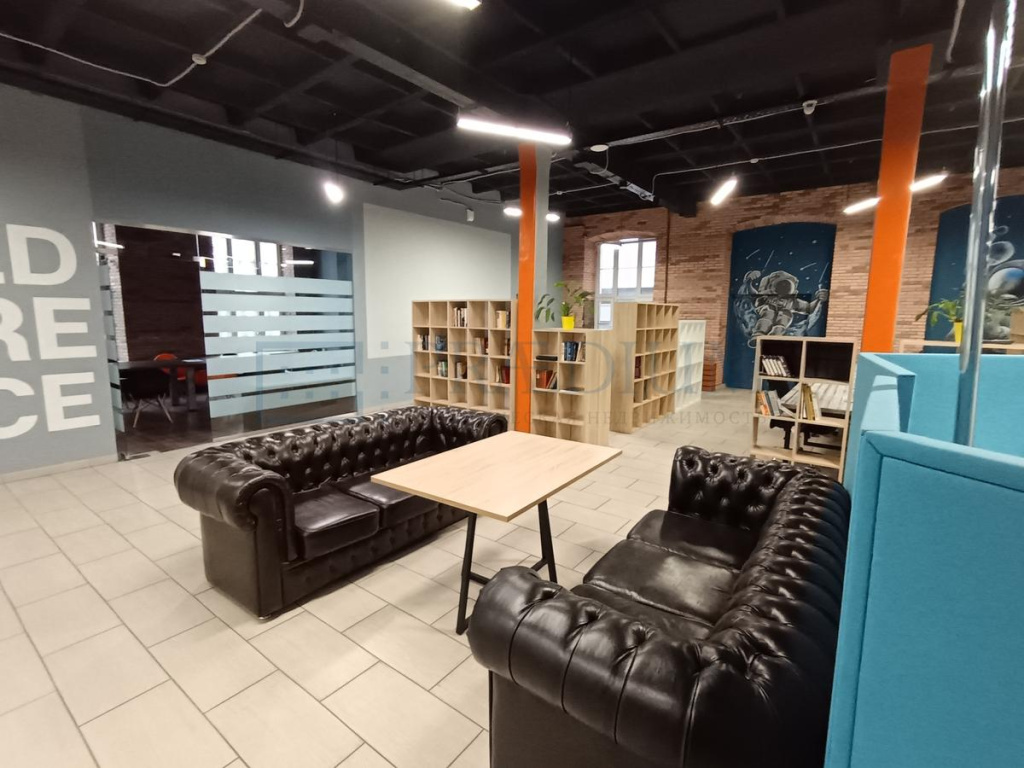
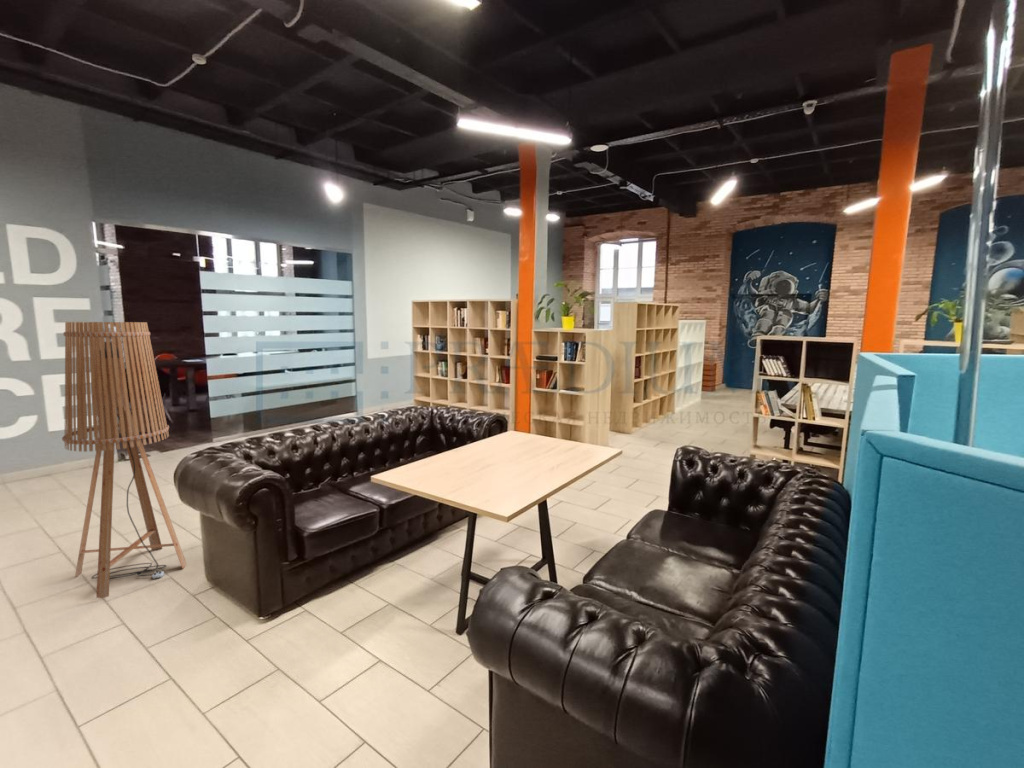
+ floor lamp [61,321,188,599]
